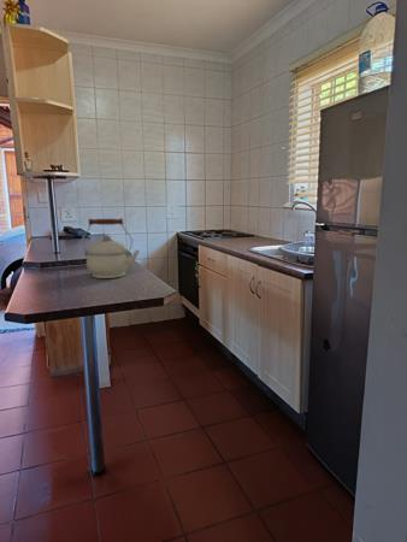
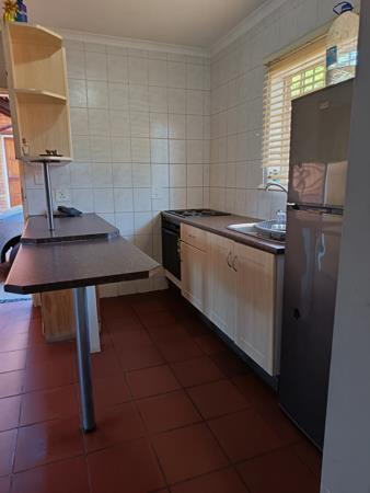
- kettle [81,217,141,279]
